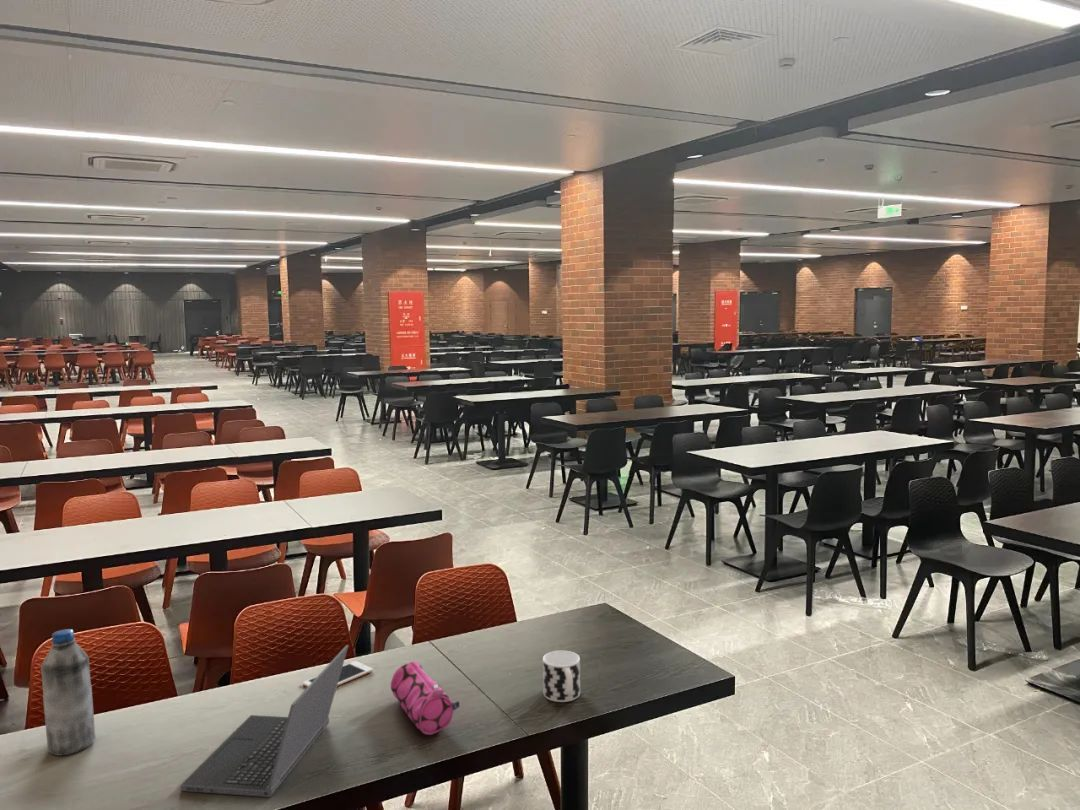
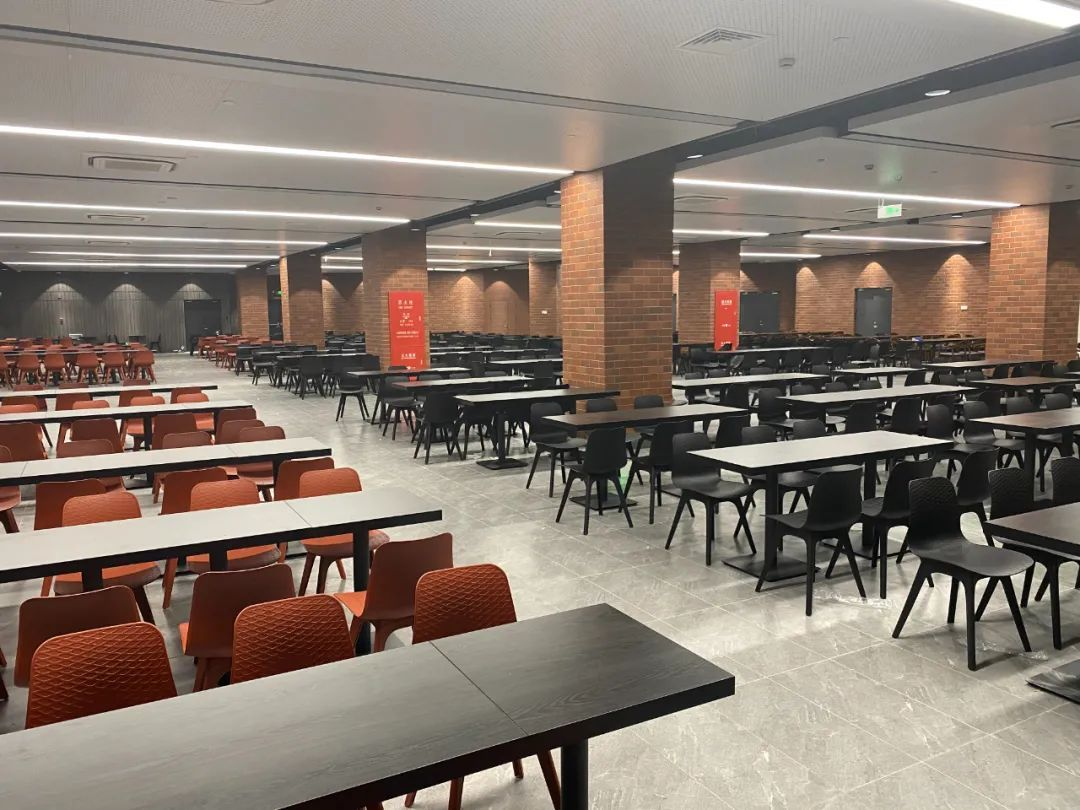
- pencil case [390,660,460,736]
- cup [542,650,581,703]
- water bottle [40,628,96,757]
- laptop computer [179,644,349,798]
- cell phone [302,660,374,688]
